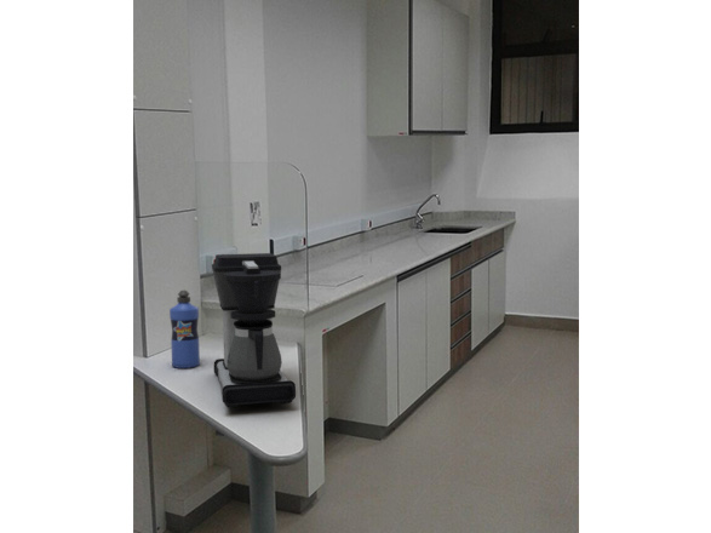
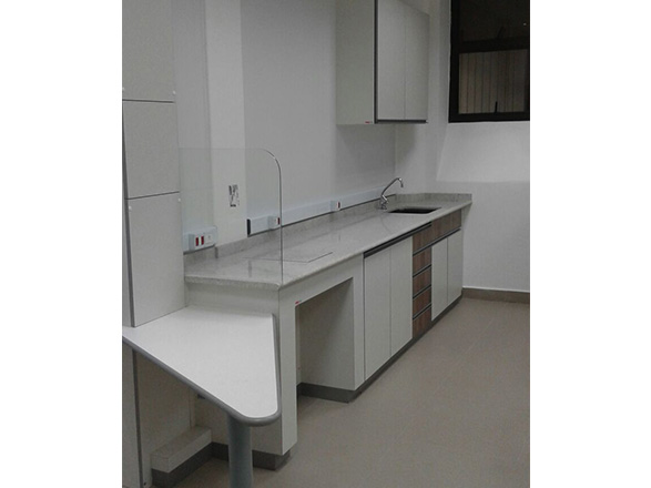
- coffee maker [211,252,297,409]
- water bottle [168,290,201,369]
